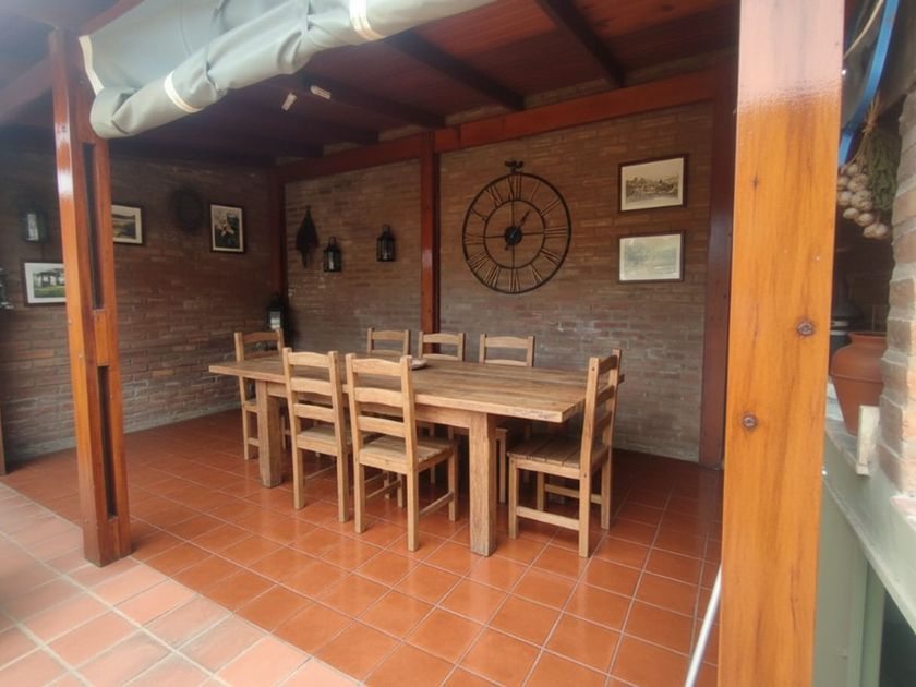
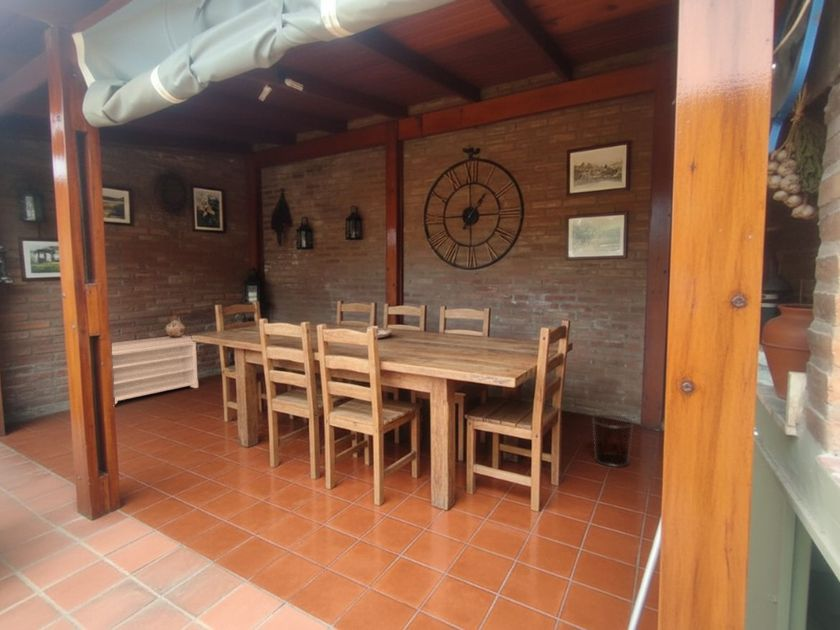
+ ceramic jug [165,315,186,338]
+ waste bin [591,414,635,468]
+ bench [111,334,199,405]
